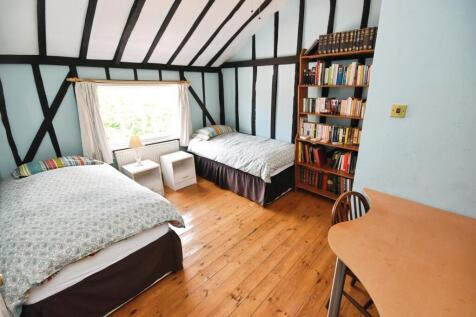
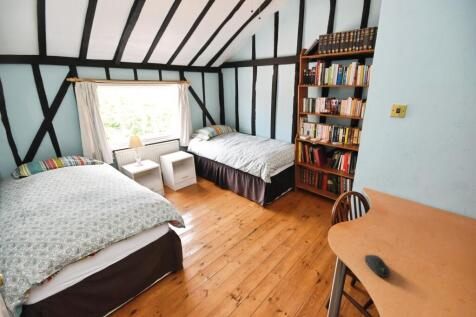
+ computer mouse [364,254,391,278]
